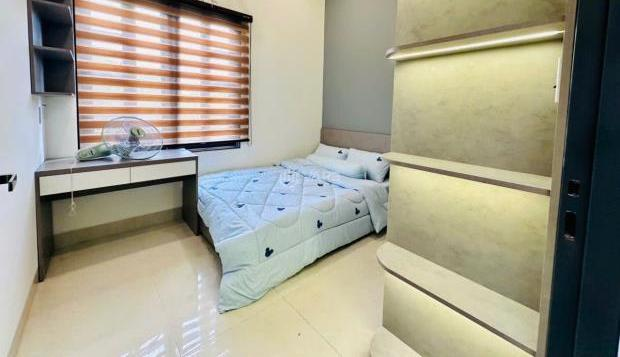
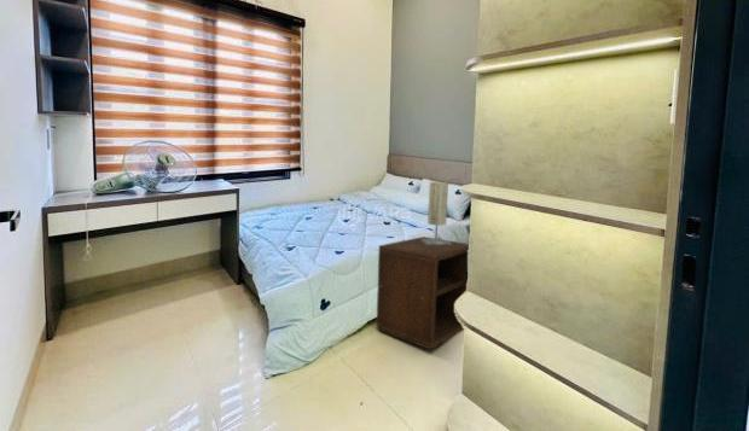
+ table lamp [420,181,452,245]
+ nightstand [374,235,470,350]
